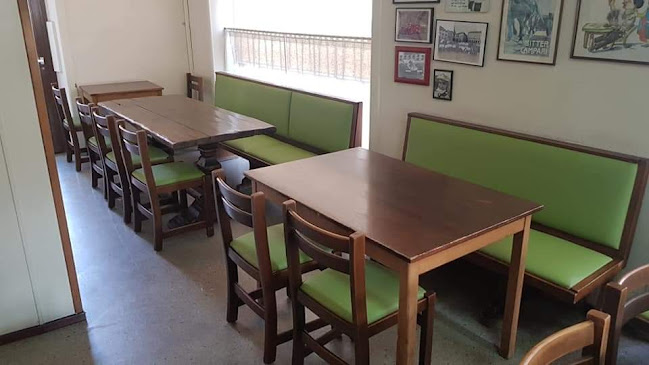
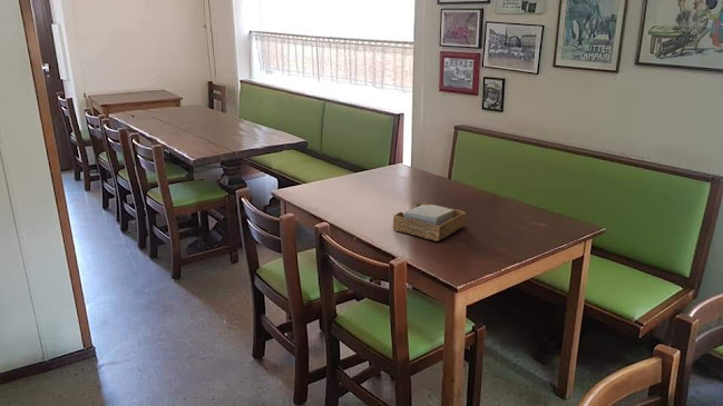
+ napkin holder [392,201,467,242]
